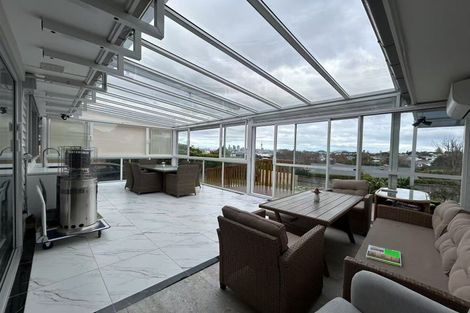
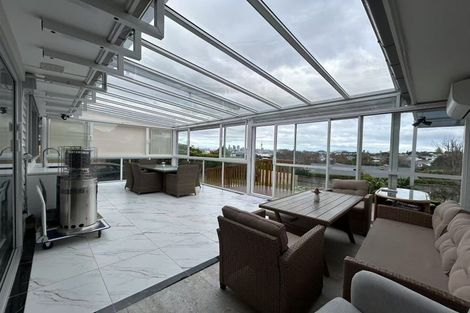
- magazine [365,244,402,268]
